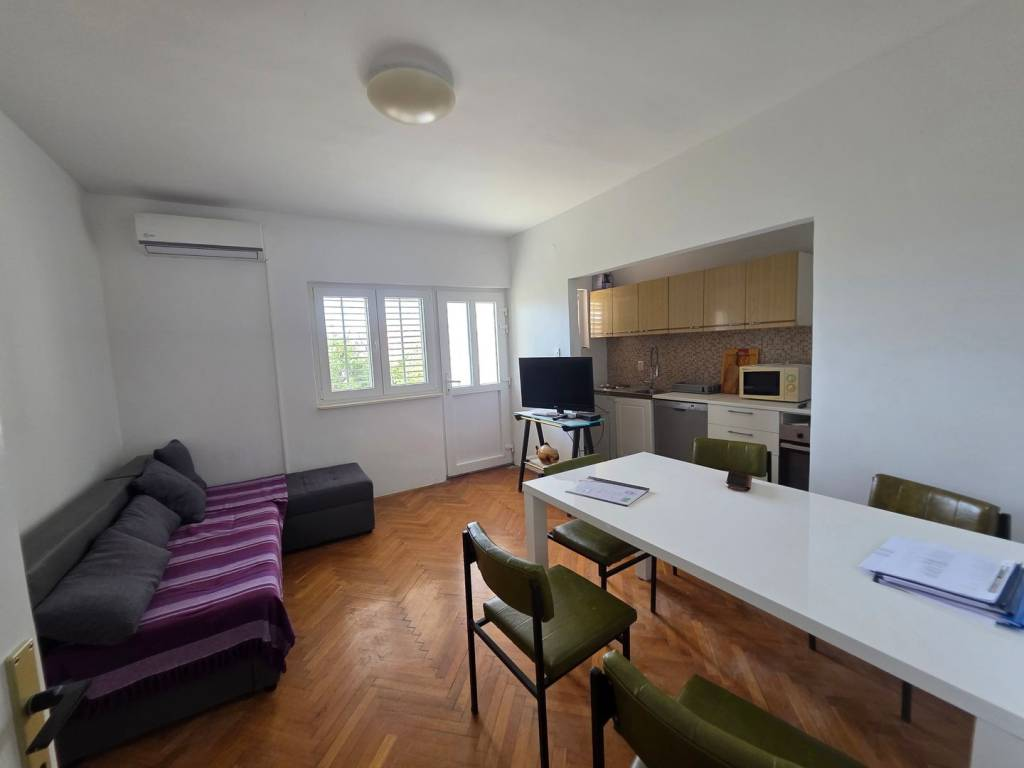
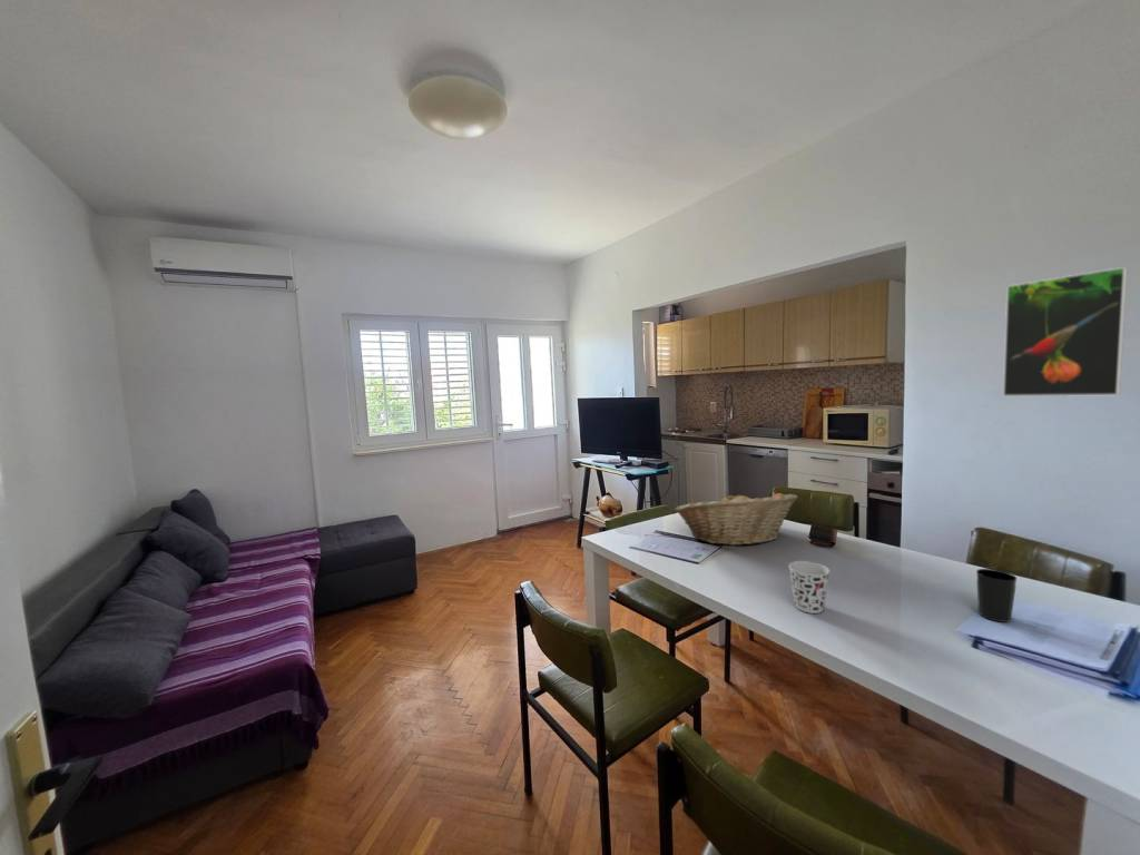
+ fruit basket [674,491,799,547]
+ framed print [1002,266,1128,397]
+ cup [787,560,832,615]
+ cup [975,568,1018,623]
